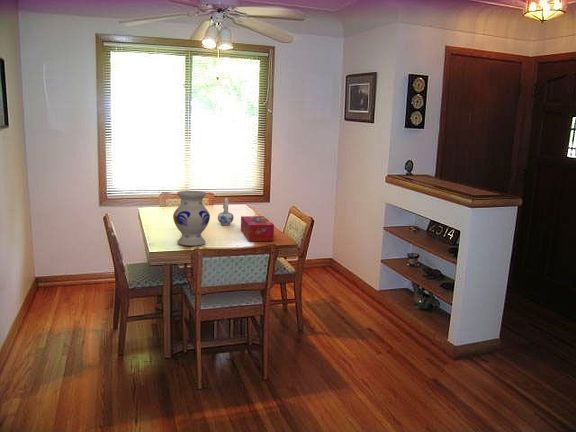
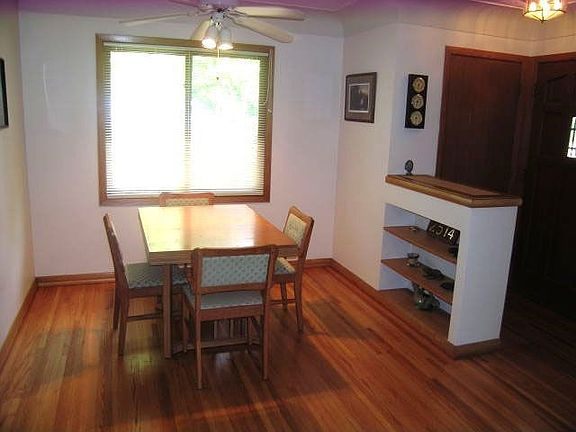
- vase [172,190,211,247]
- tissue box [240,215,275,242]
- ceramic pitcher [217,197,234,226]
